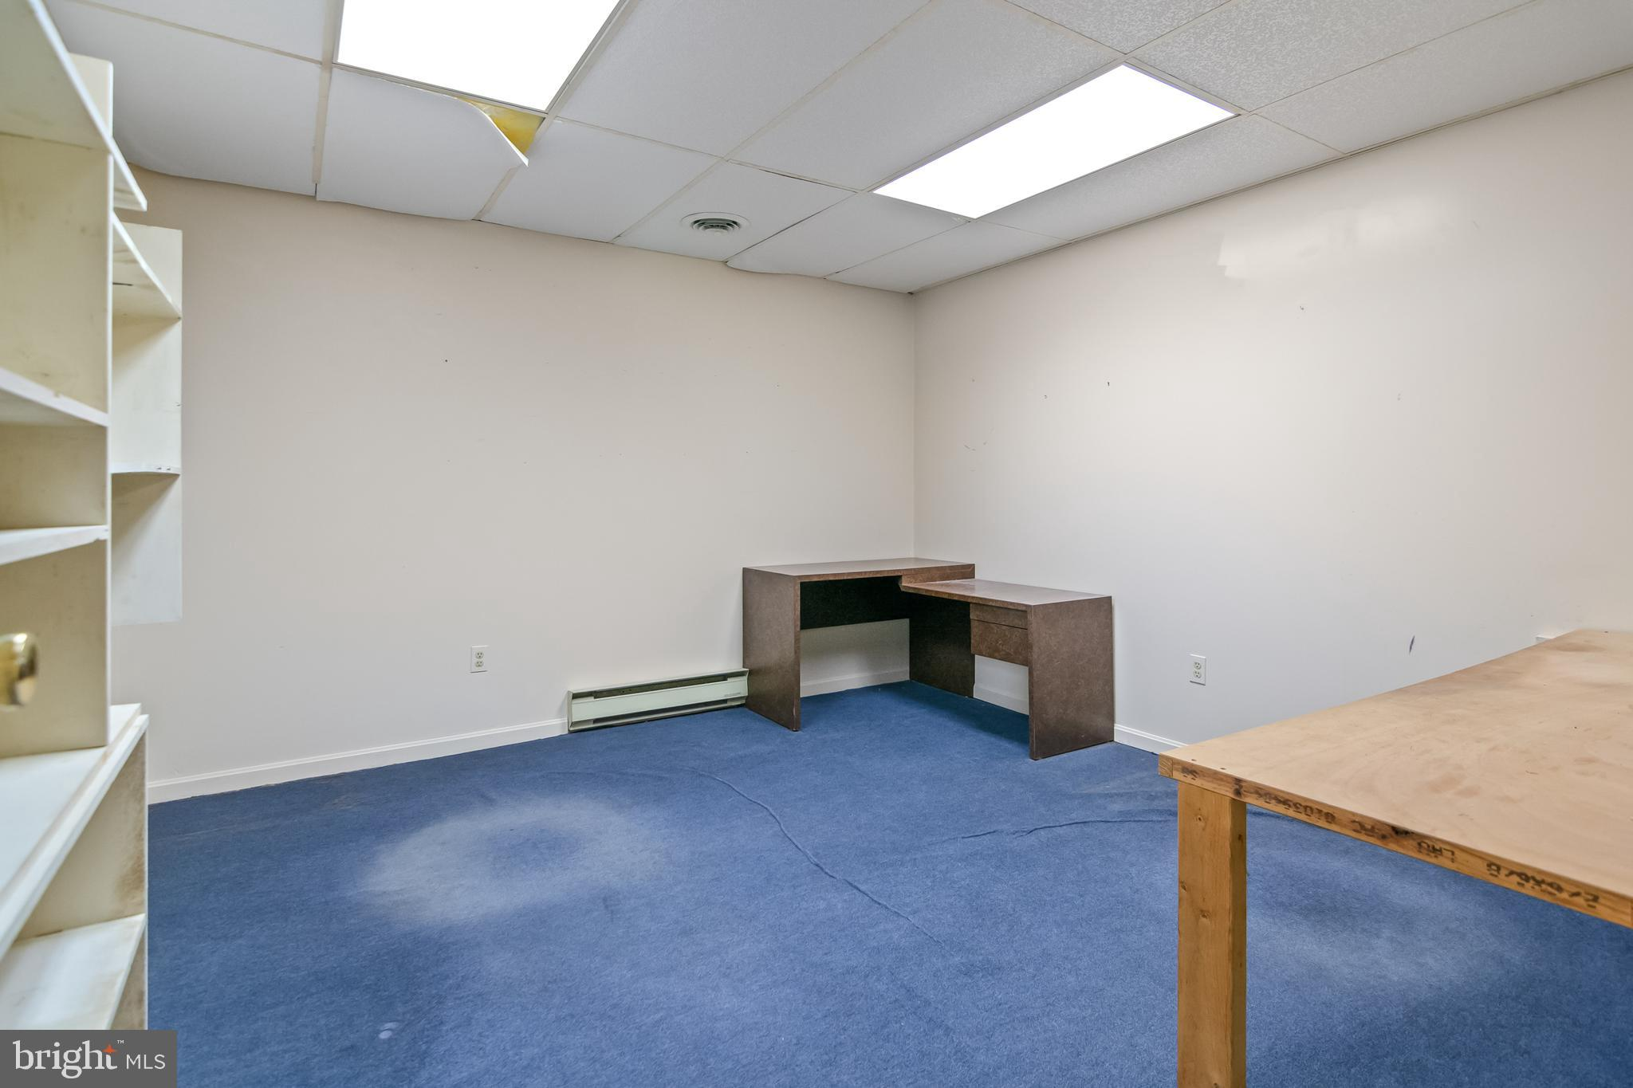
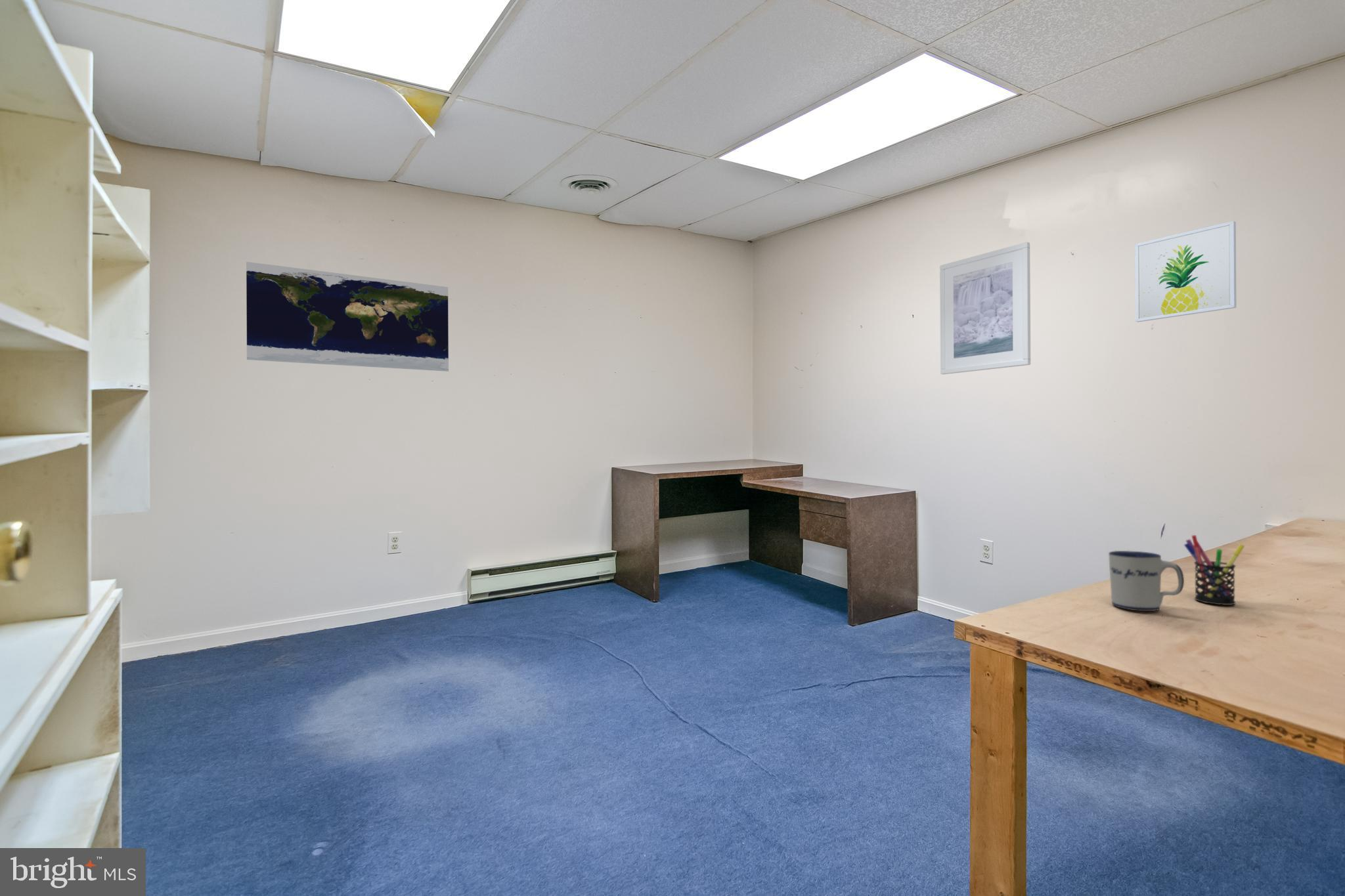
+ pen holder [1183,534,1245,606]
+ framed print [939,242,1031,375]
+ mug [1108,550,1185,612]
+ map [246,261,449,372]
+ wall art [1134,221,1237,323]
